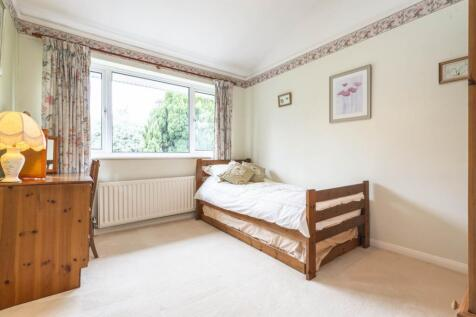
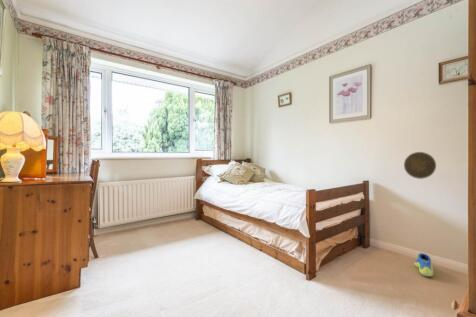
+ decorative plate [403,151,437,180]
+ sneaker [414,252,434,277]
